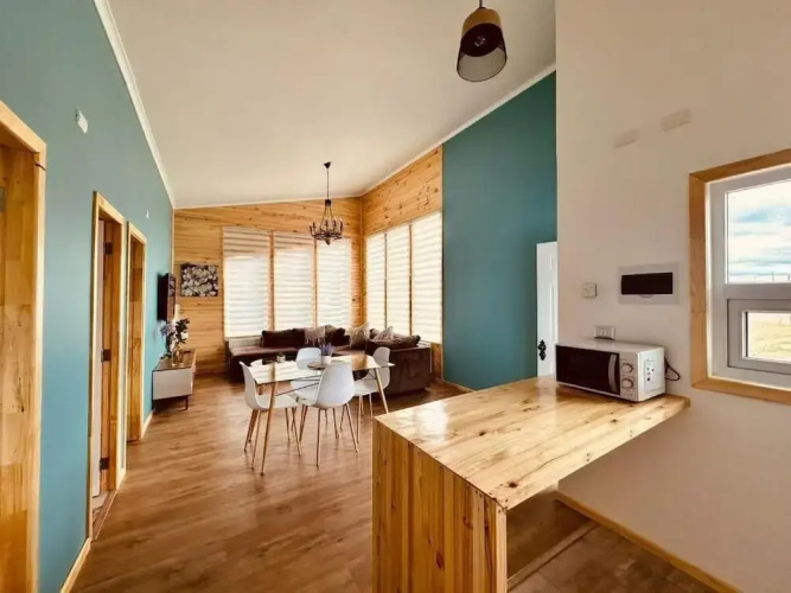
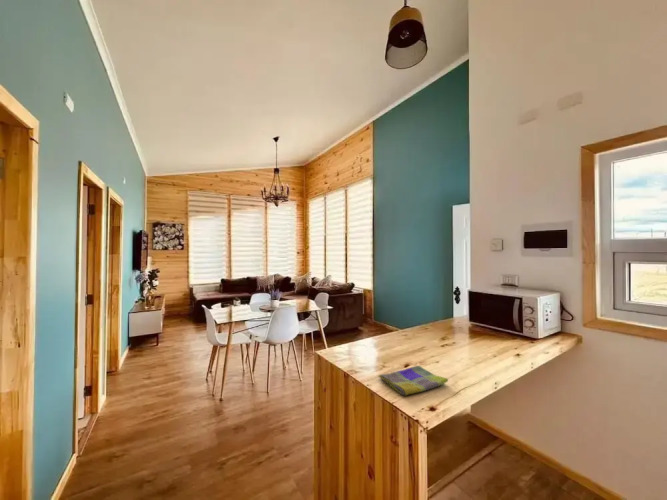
+ dish towel [377,365,449,396]
